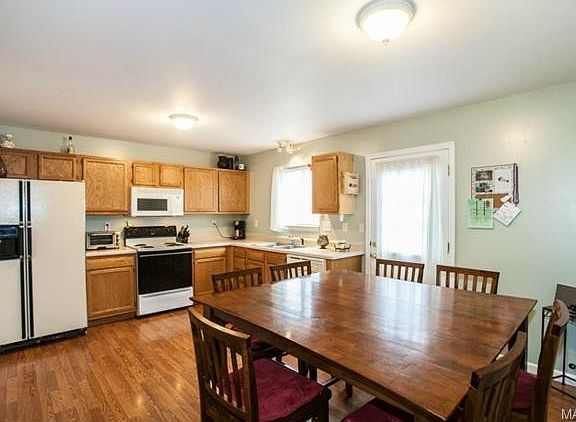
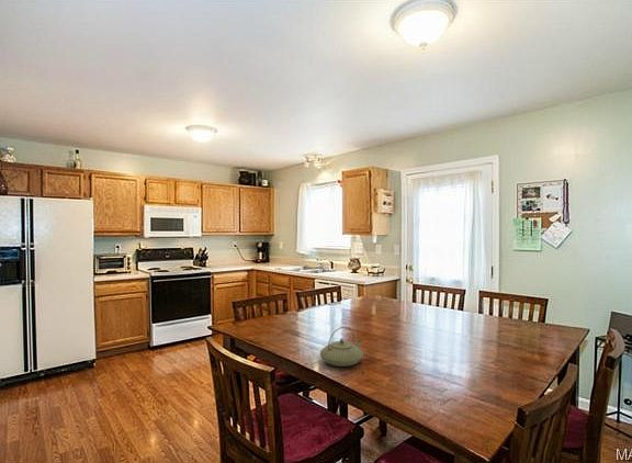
+ teapot [319,326,364,368]
